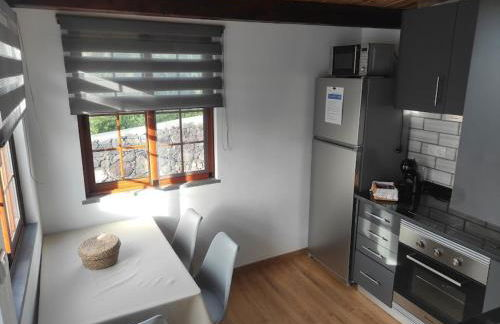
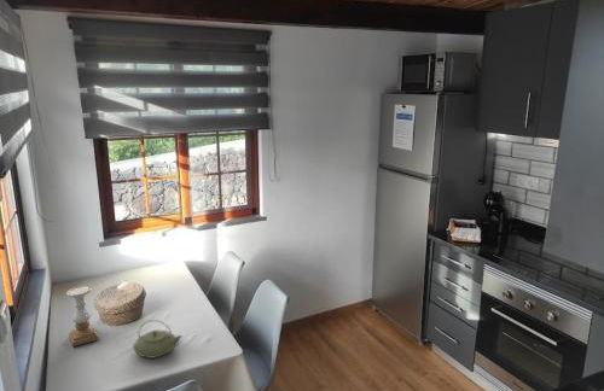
+ candle holder [65,285,99,348]
+ teapot [132,319,184,360]
